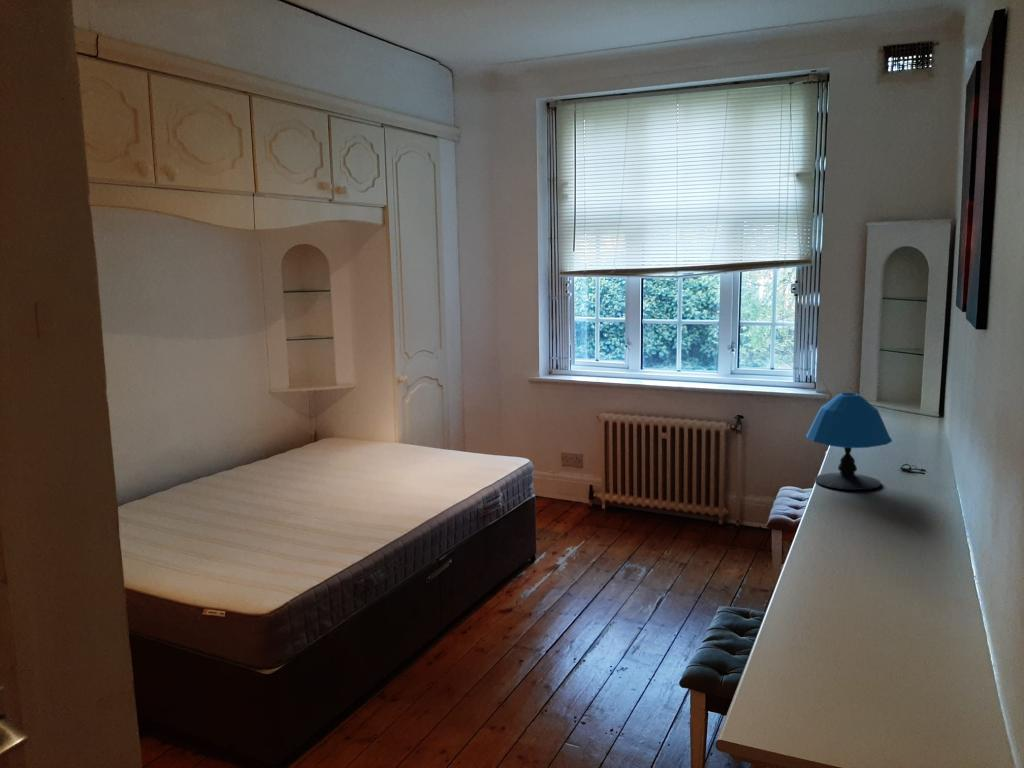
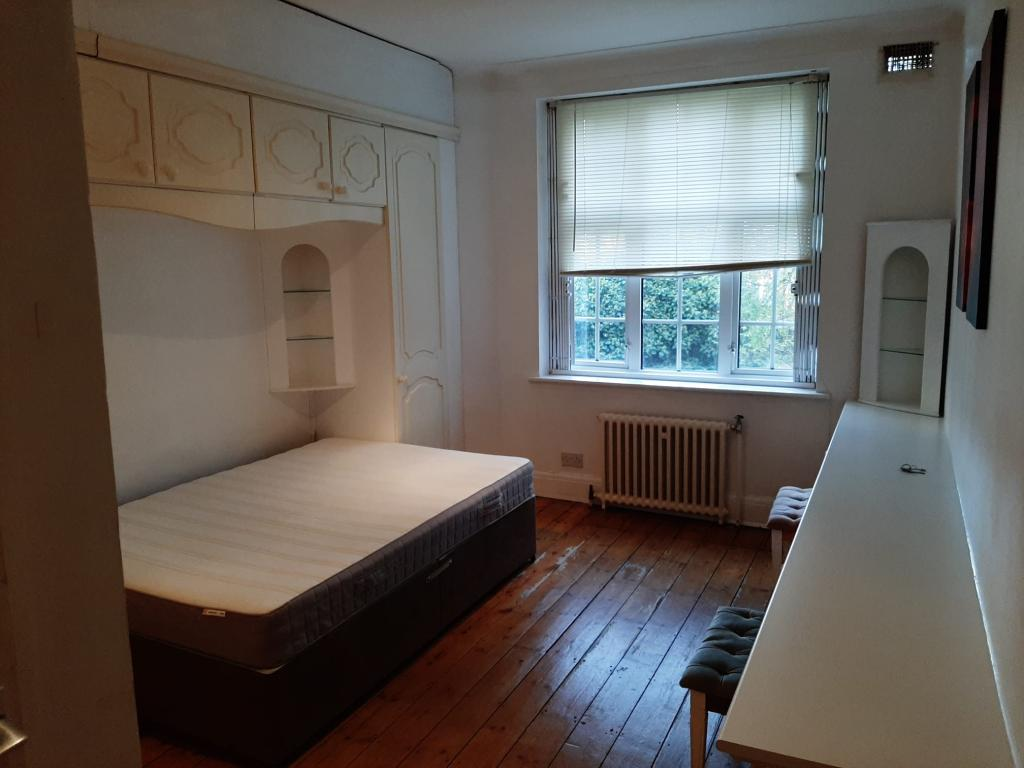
- table lamp [805,392,893,491]
